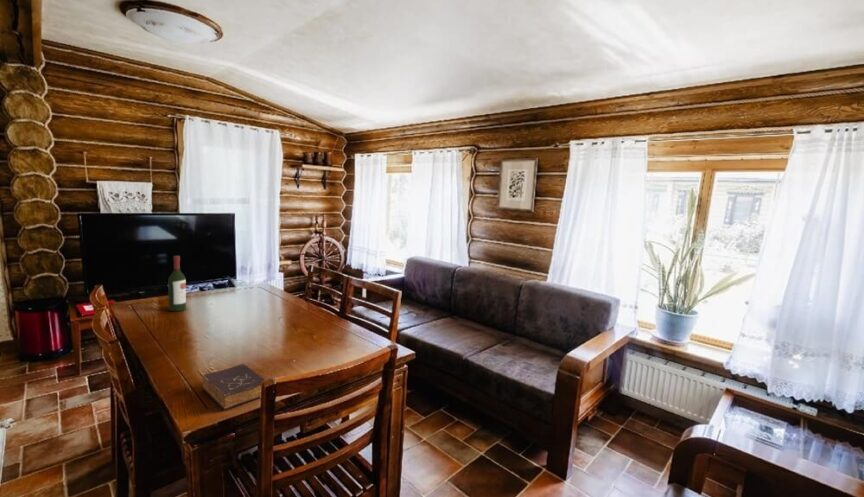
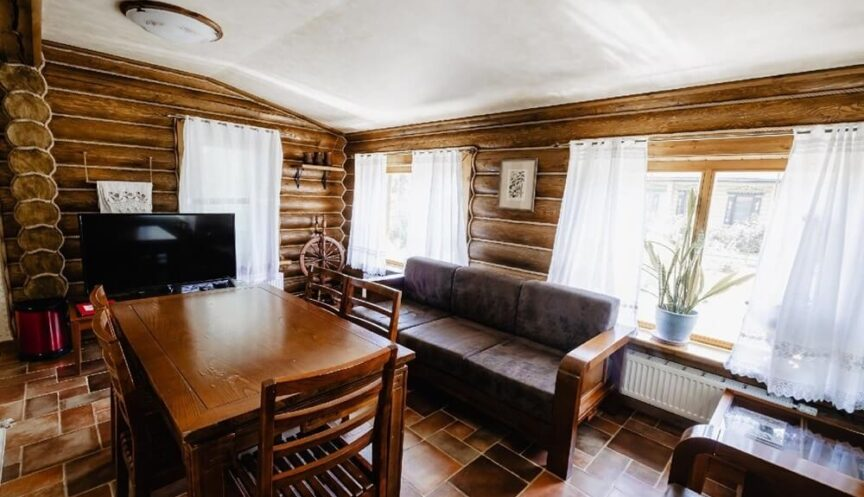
- book [201,363,267,411]
- wine bottle [167,255,187,312]
